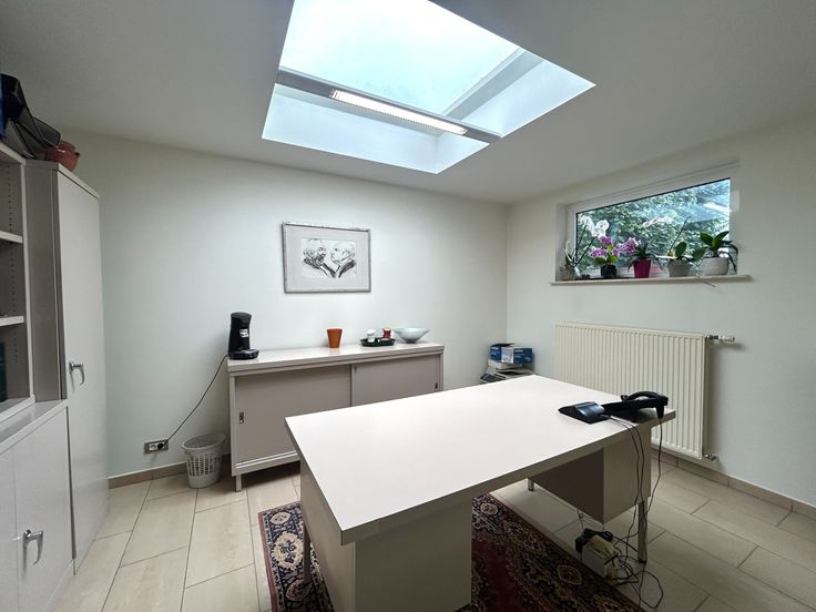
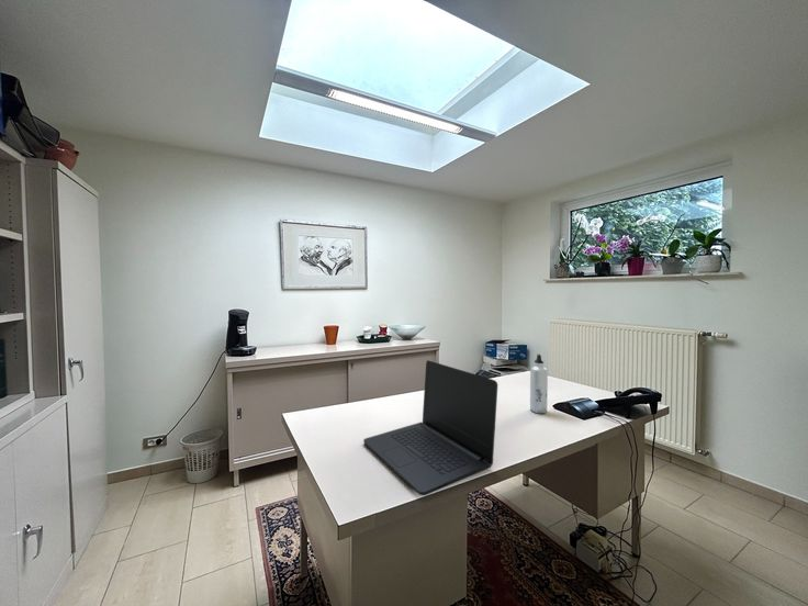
+ laptop [362,359,498,496]
+ water bottle [529,354,549,414]
